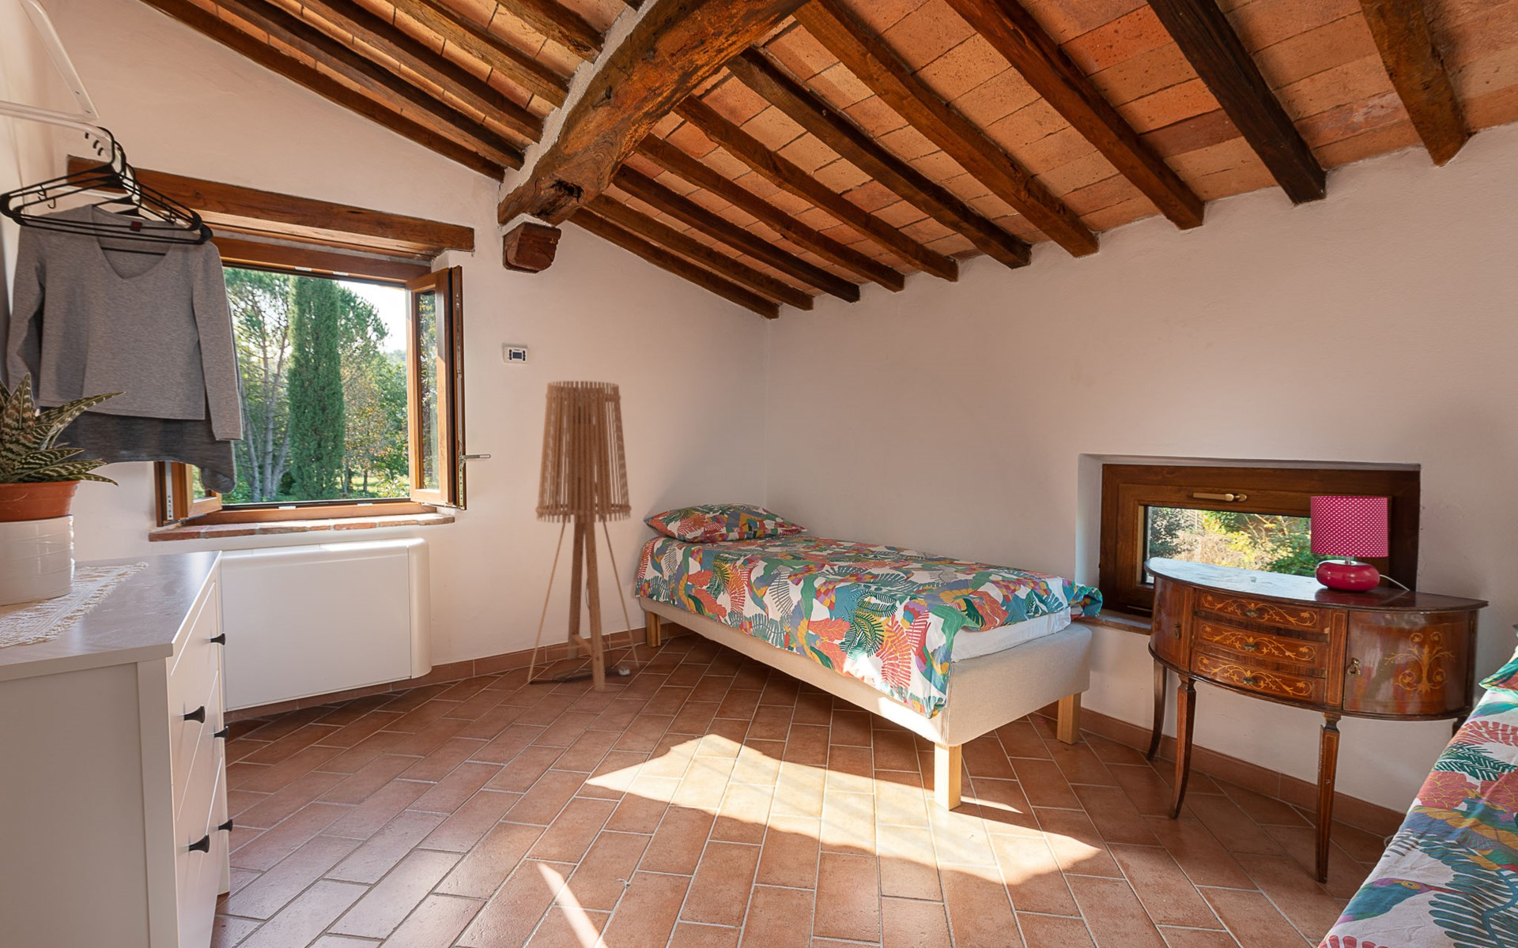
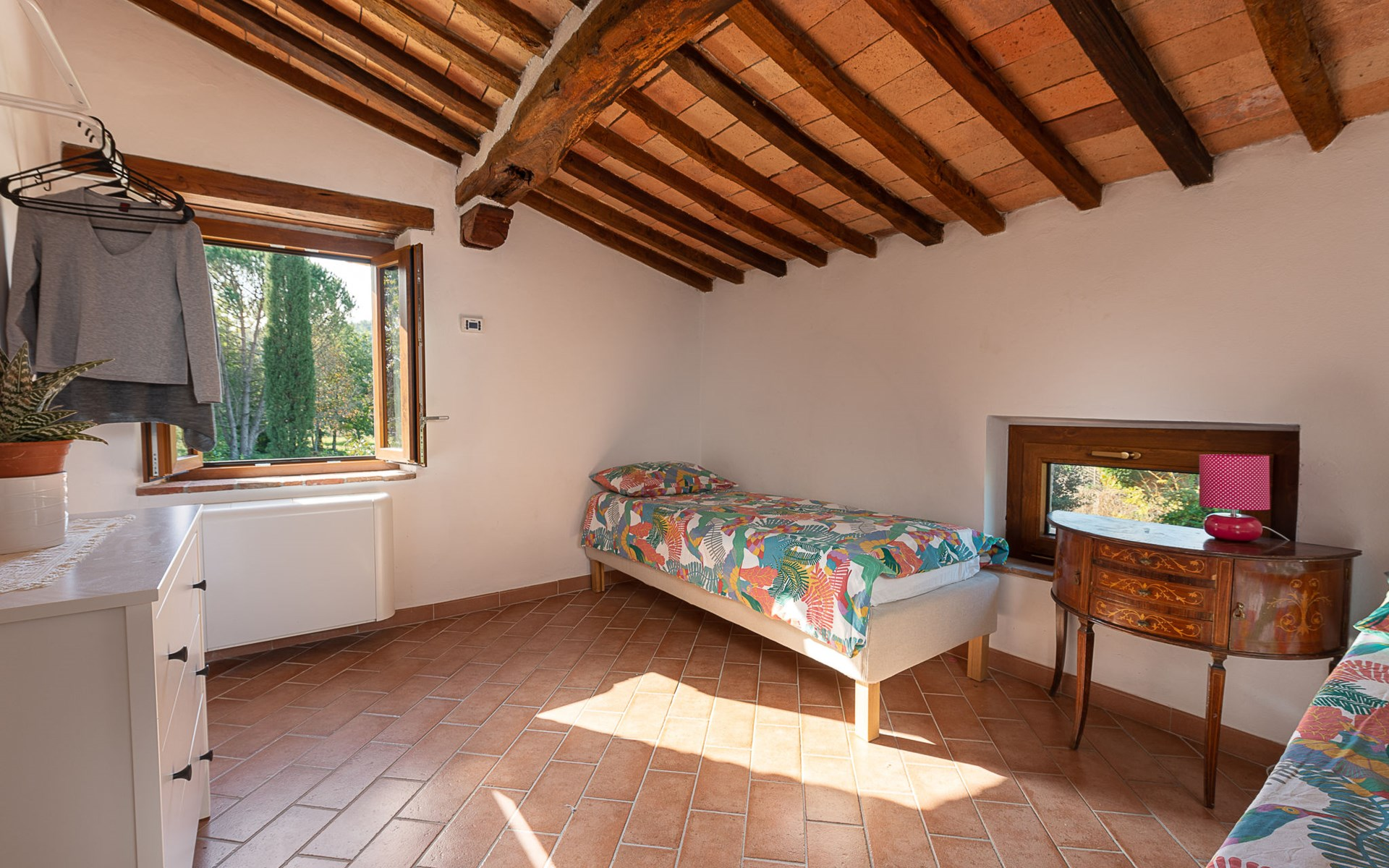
- floor lamp [527,380,640,692]
